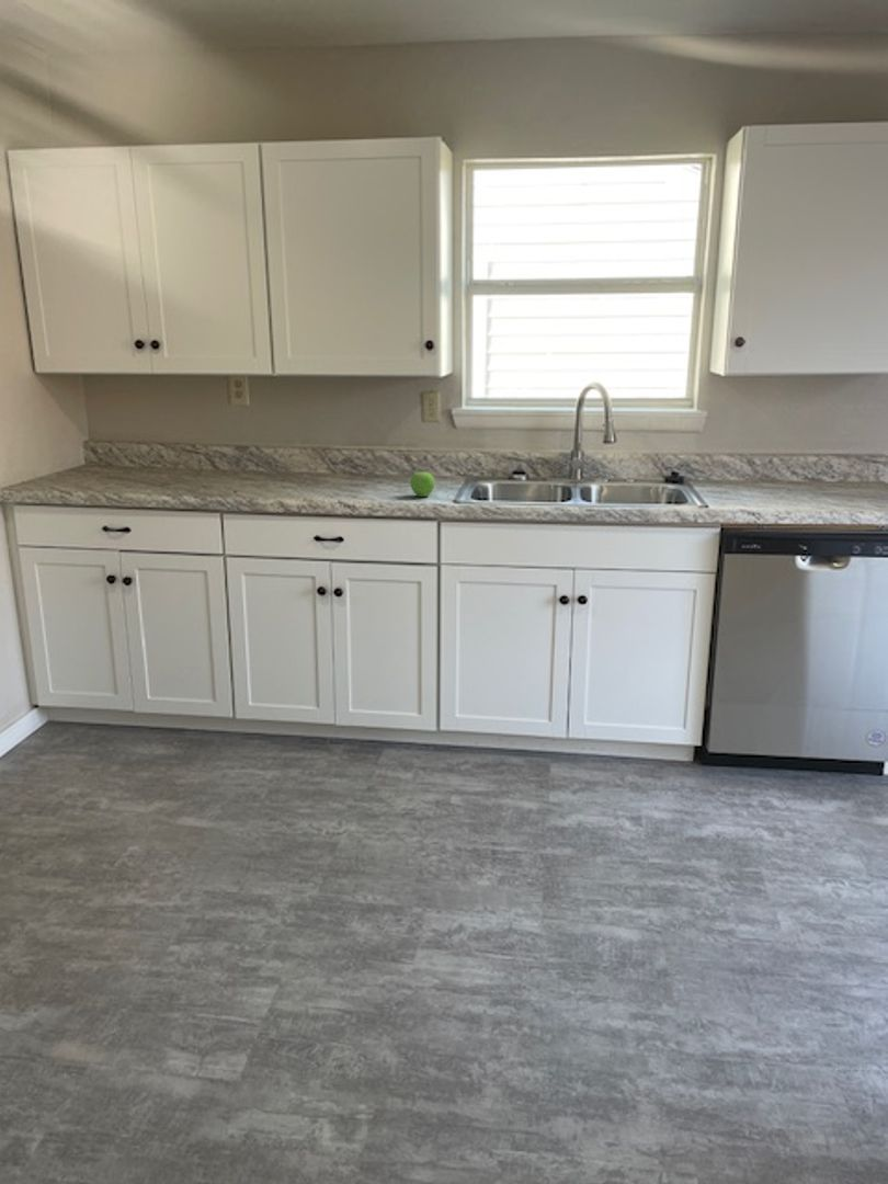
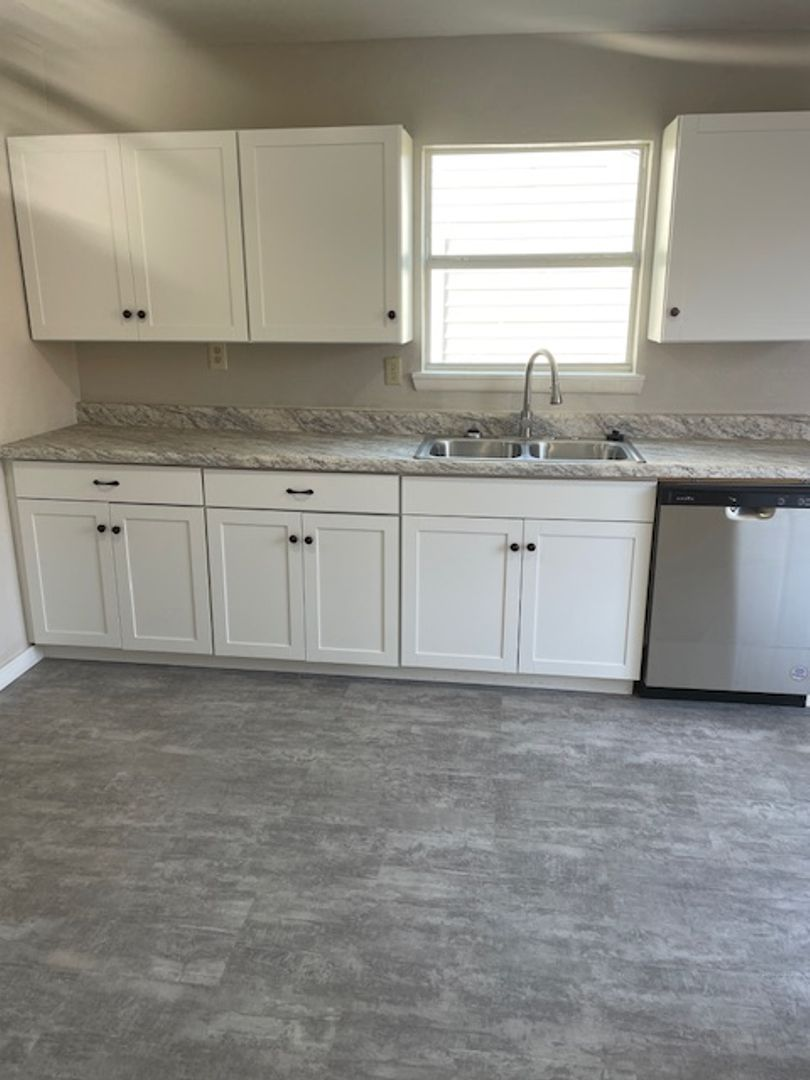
- fruit [409,470,436,498]
